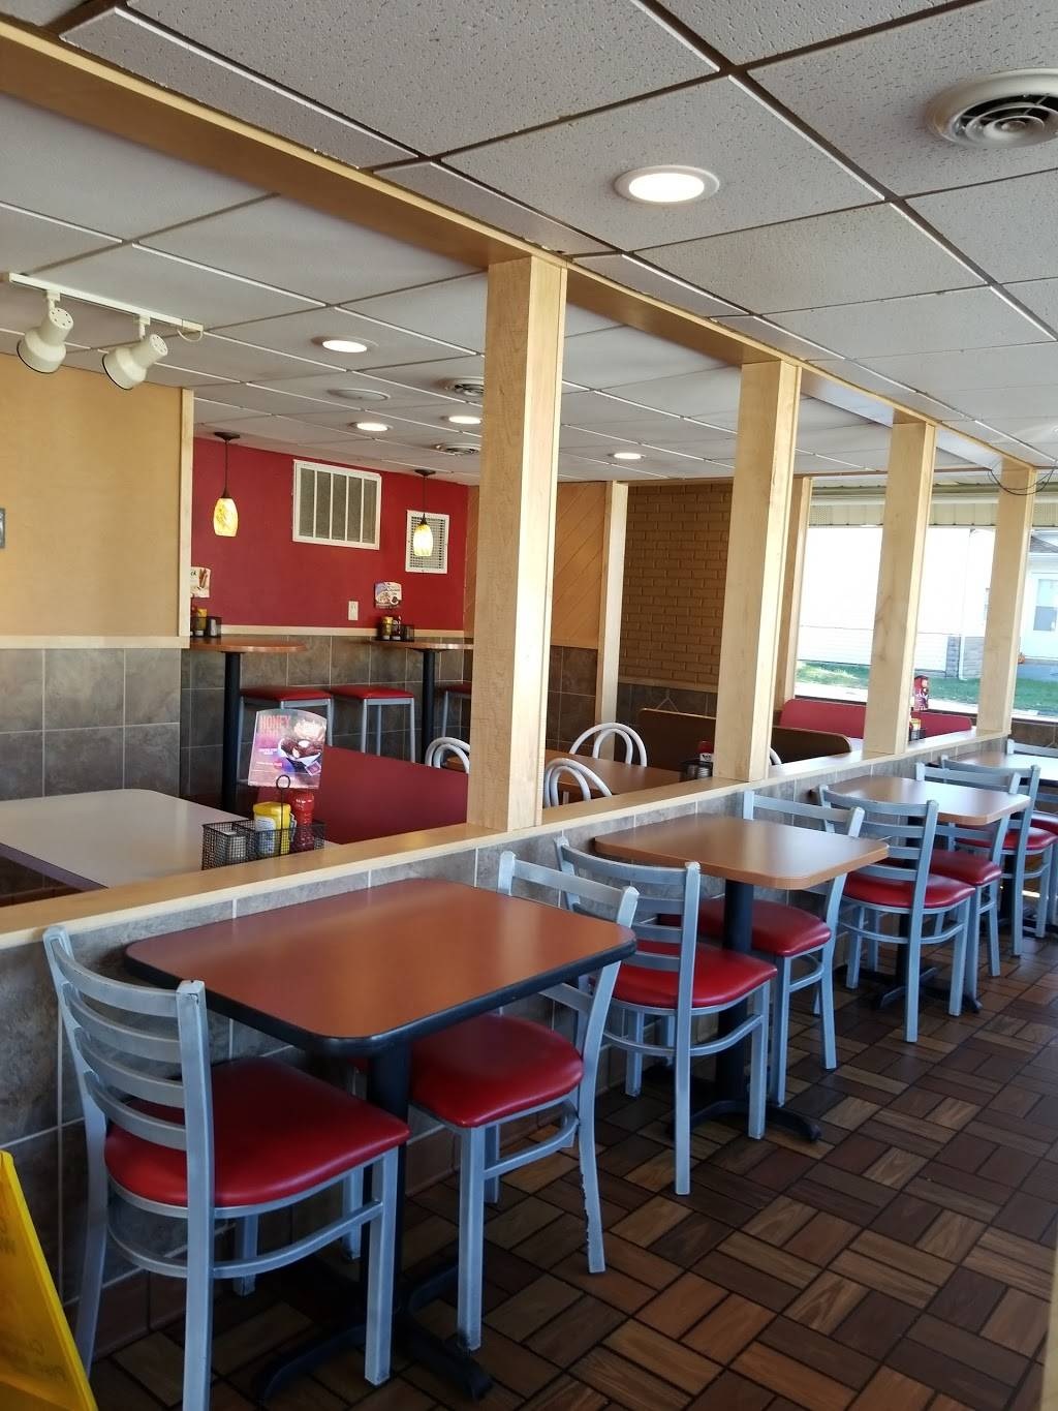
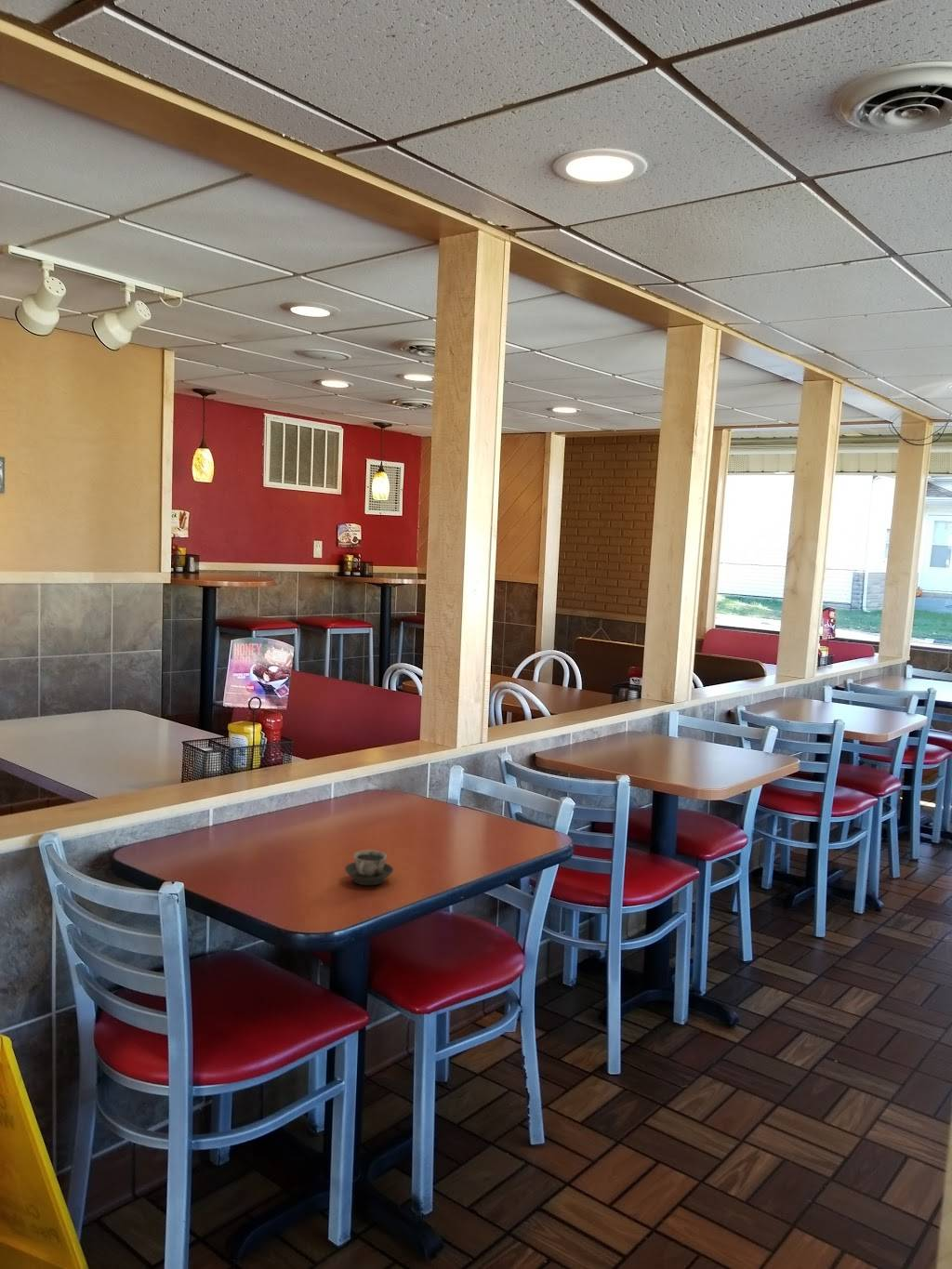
+ cup [344,849,394,886]
